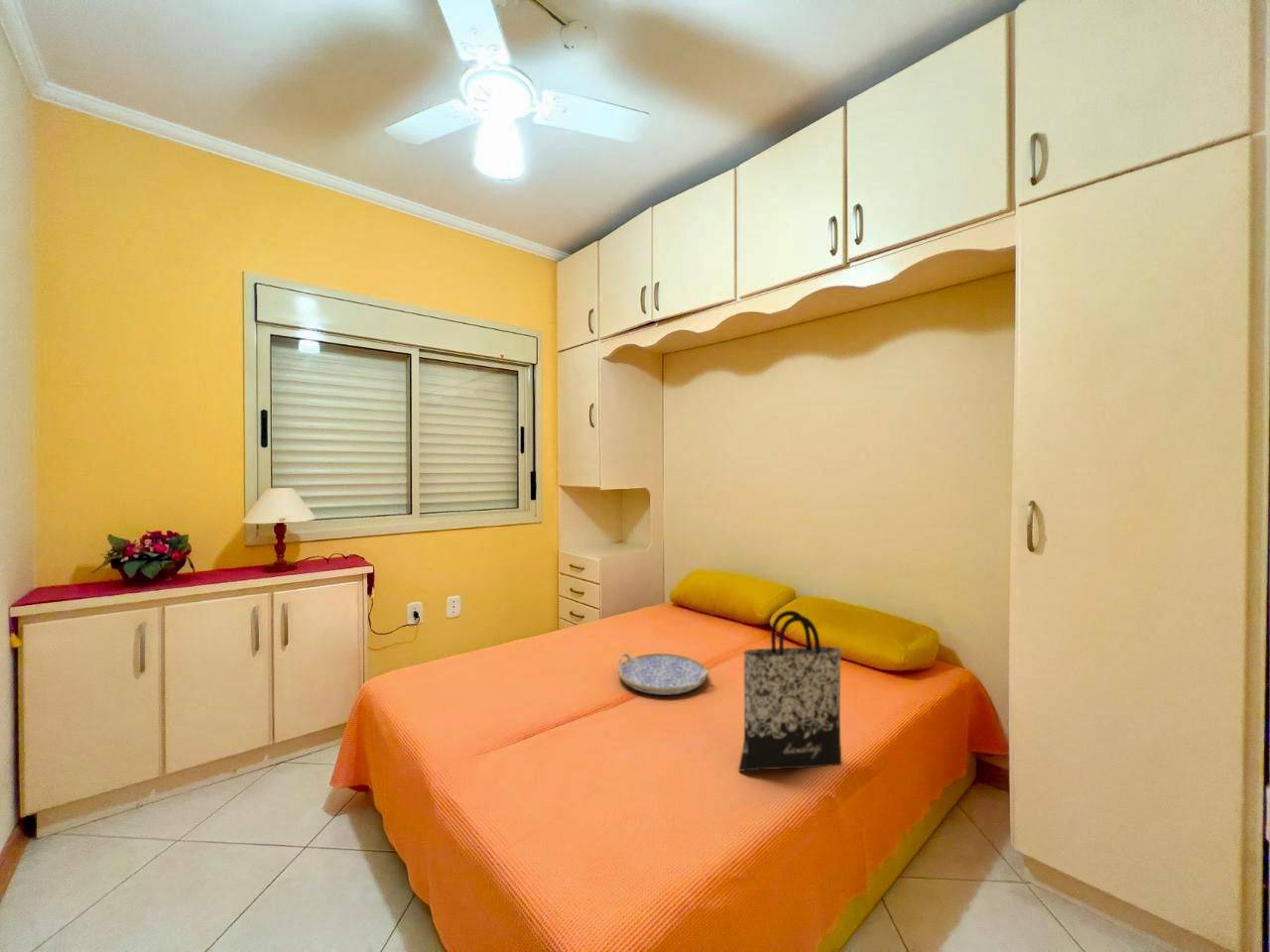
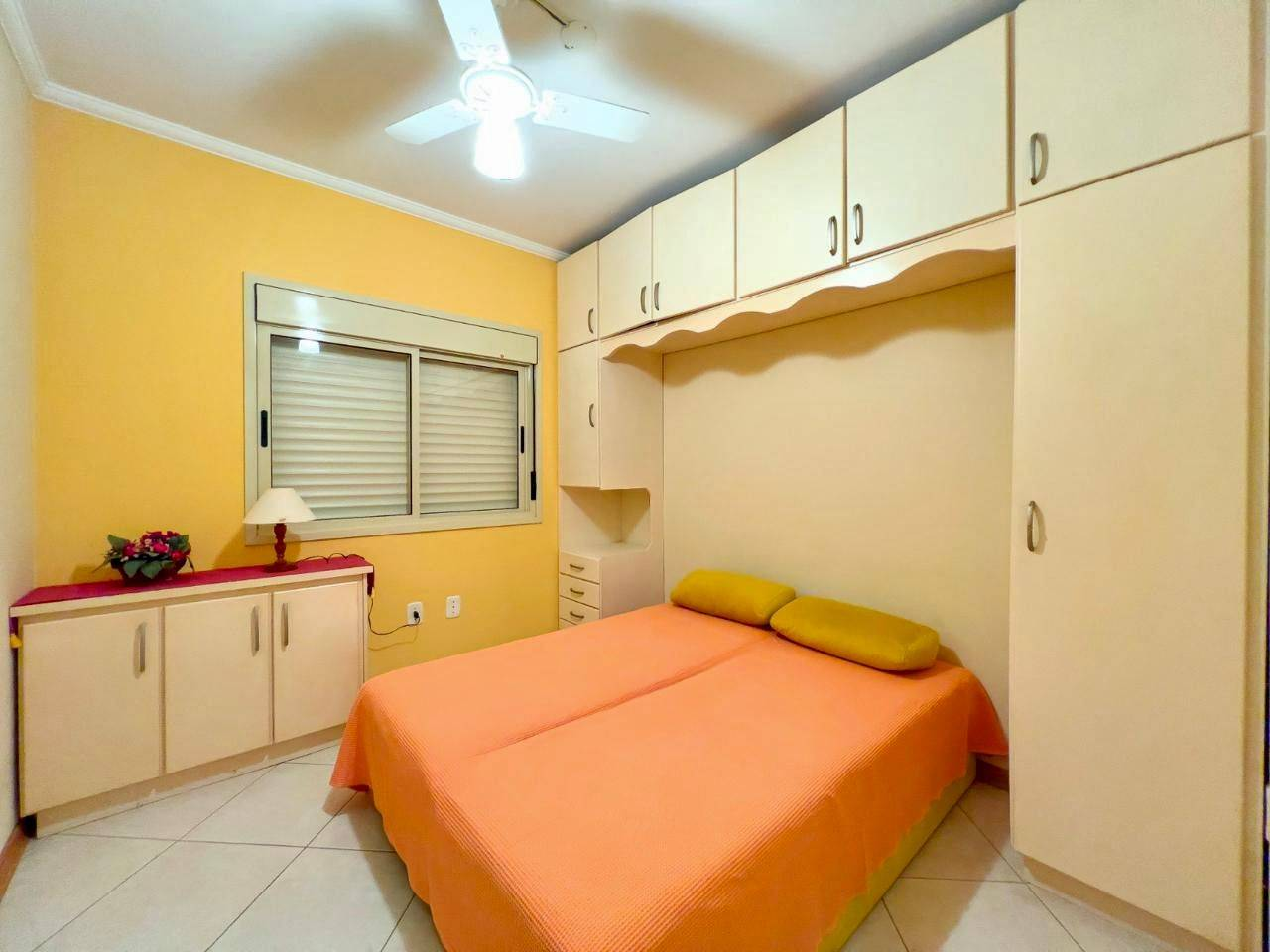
- serving tray [617,653,710,696]
- tote bag [738,610,842,773]
